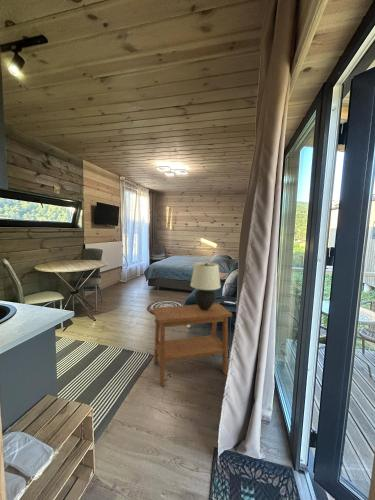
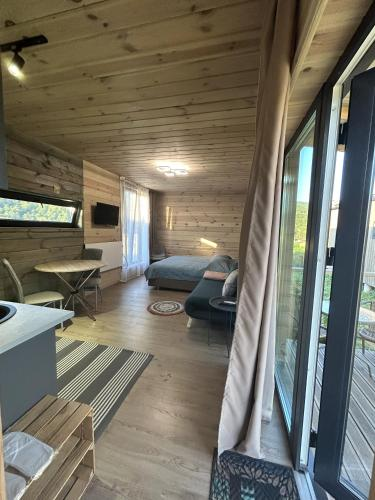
- side table [152,302,233,387]
- table lamp [189,261,222,310]
